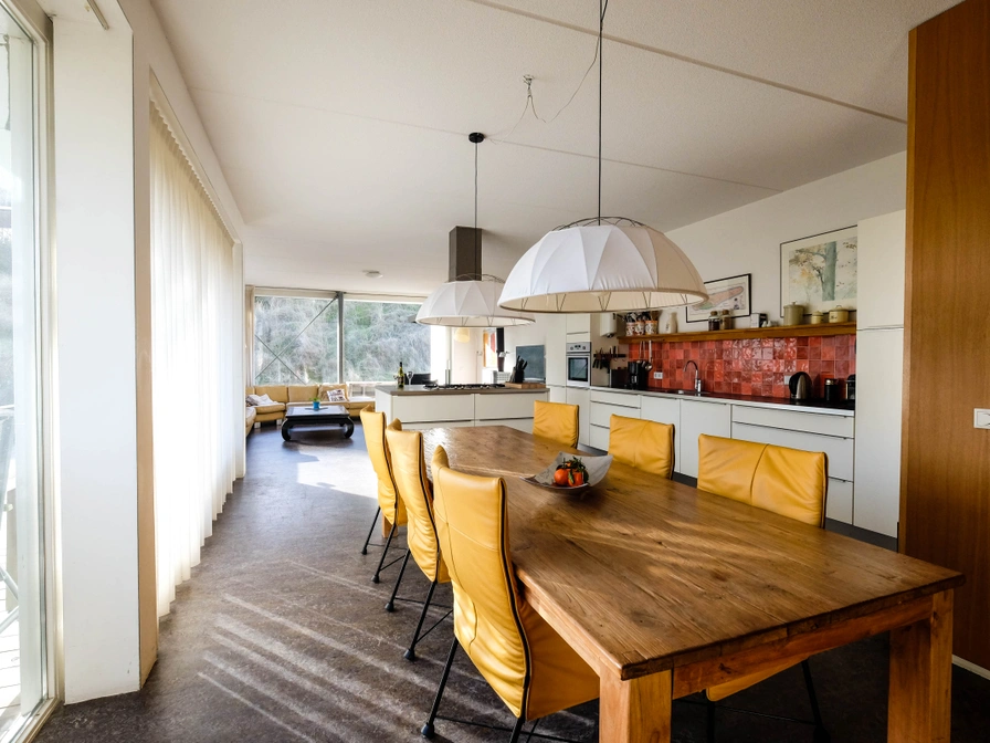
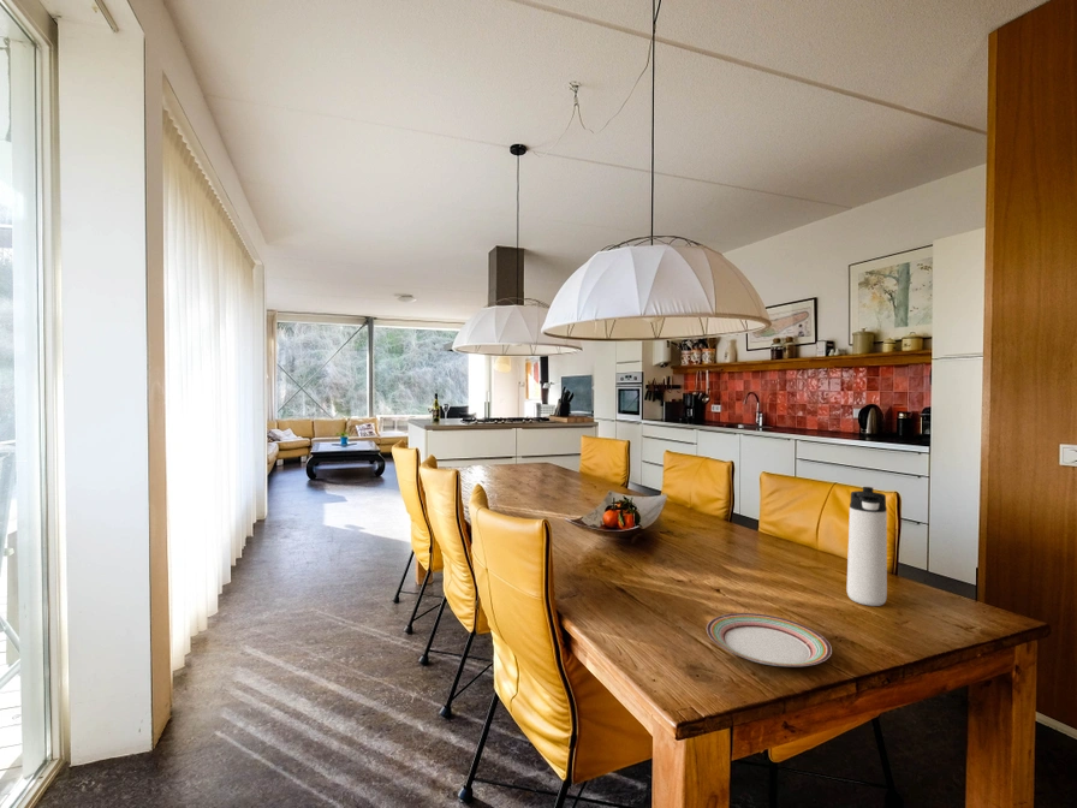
+ thermos bottle [846,486,888,607]
+ plate [706,612,833,667]
